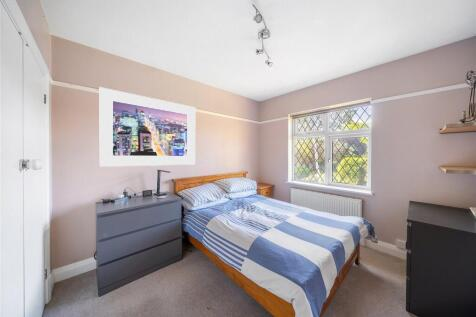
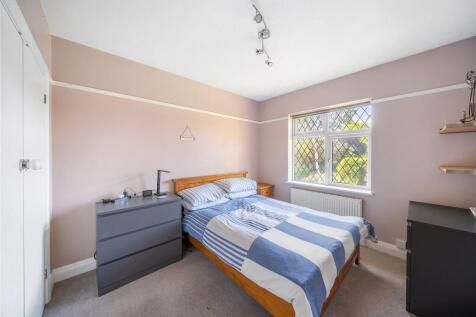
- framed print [98,86,196,168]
